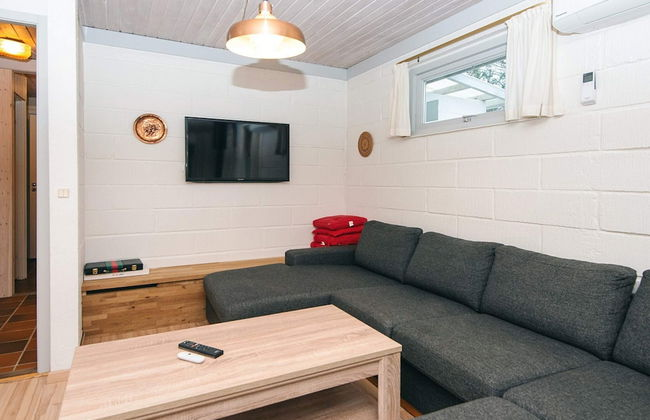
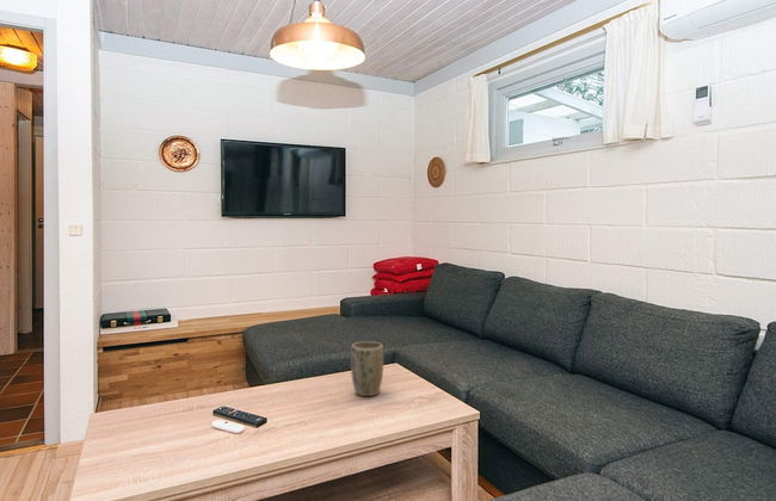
+ plant pot [350,340,384,397]
